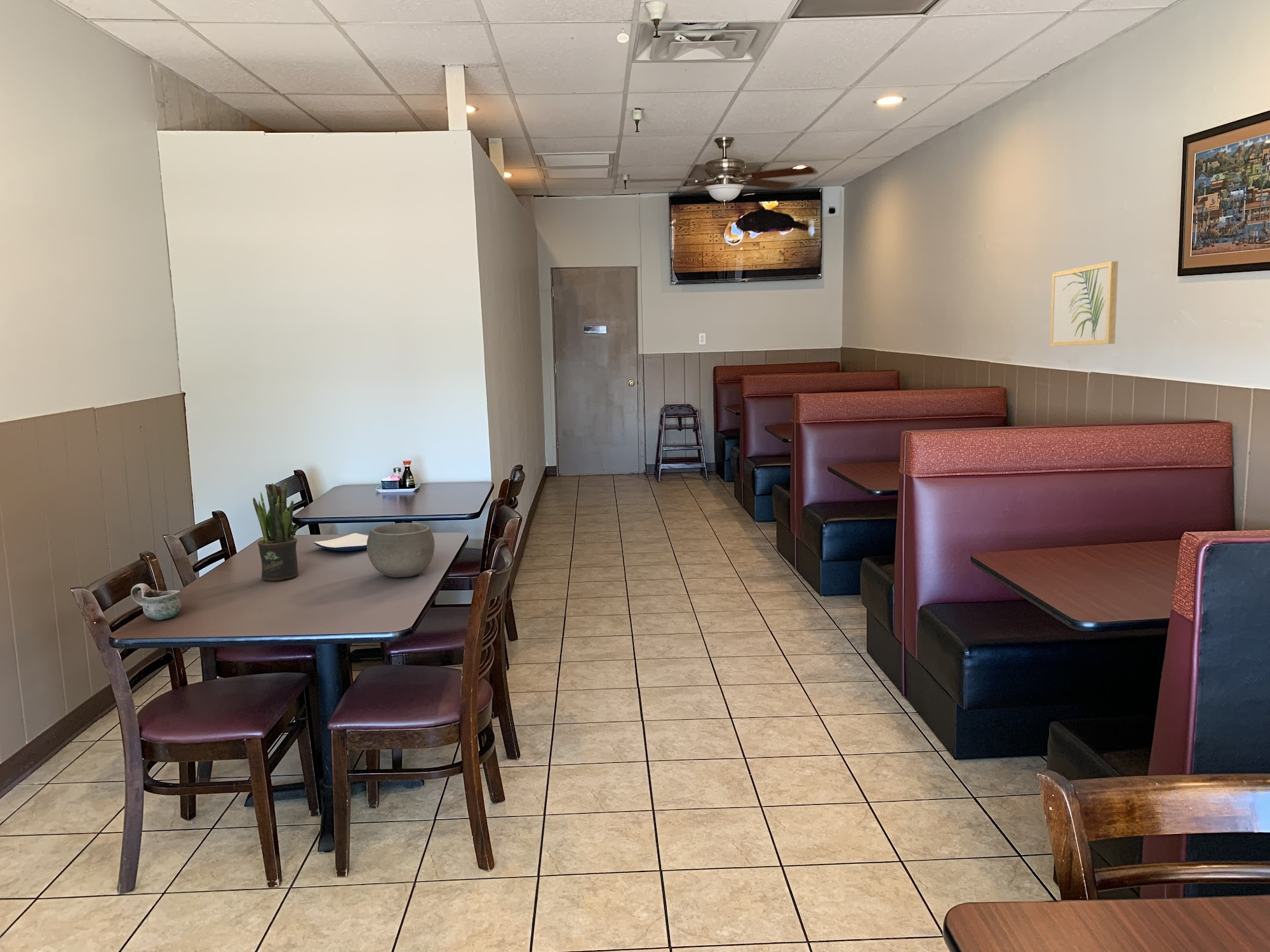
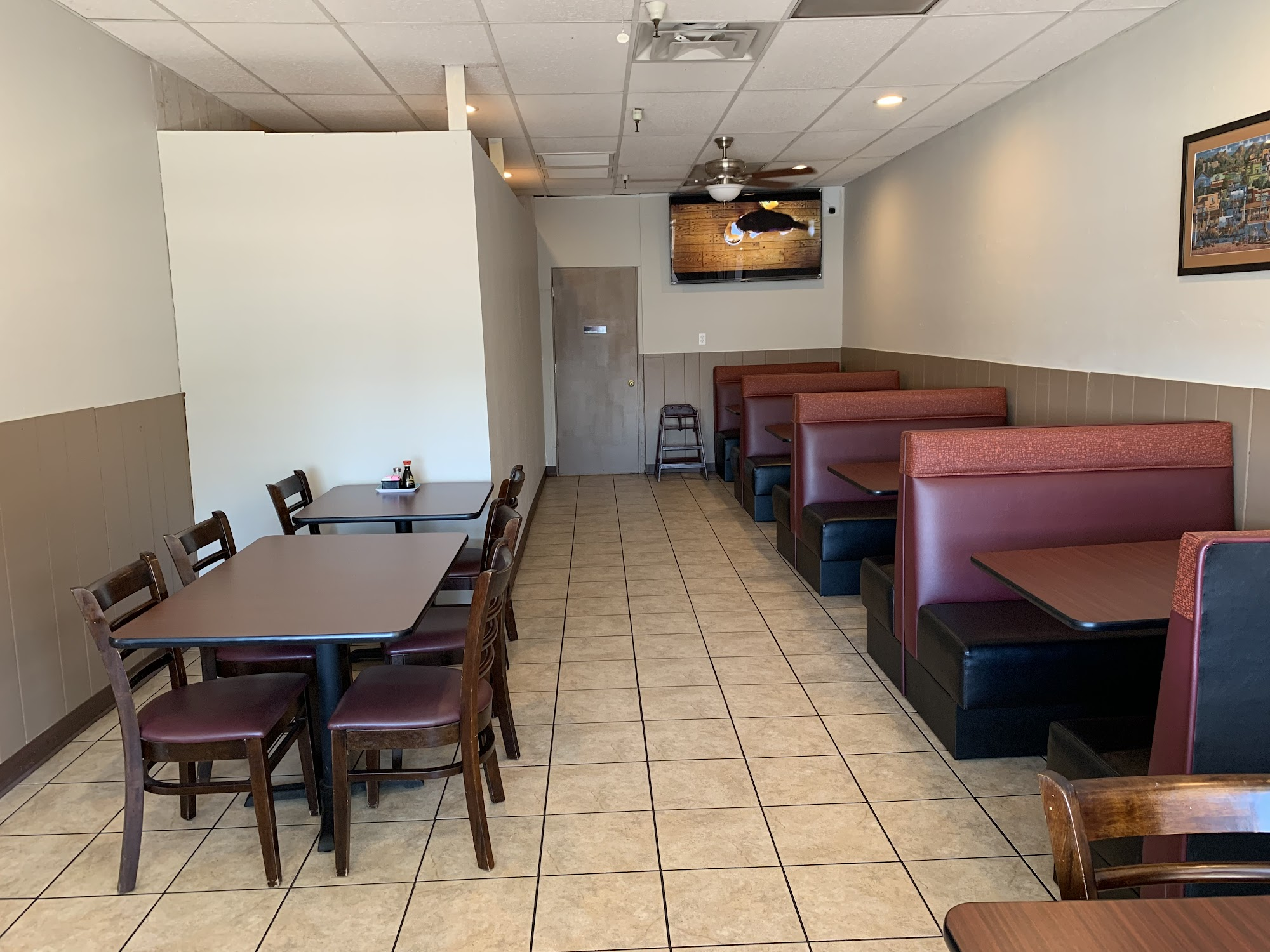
- wall art [1050,261,1119,347]
- bowl [366,522,436,578]
- mug [130,583,182,621]
- potted plant [252,482,299,581]
- plate [314,532,368,552]
